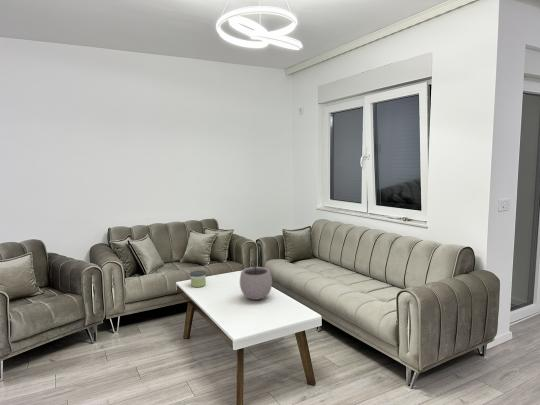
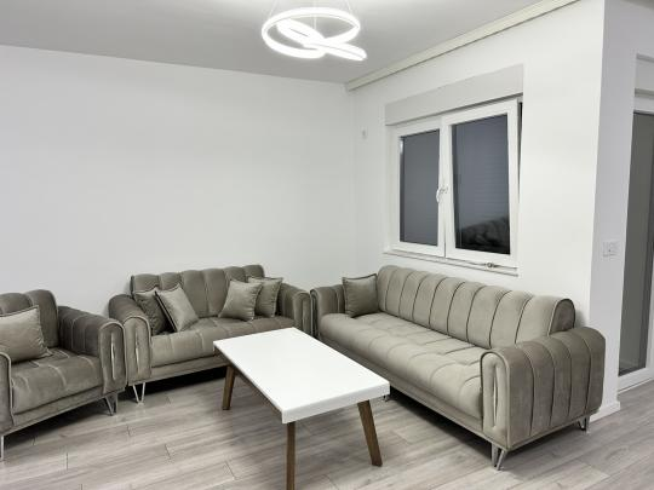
- plant pot [239,260,273,301]
- candle [189,270,207,288]
